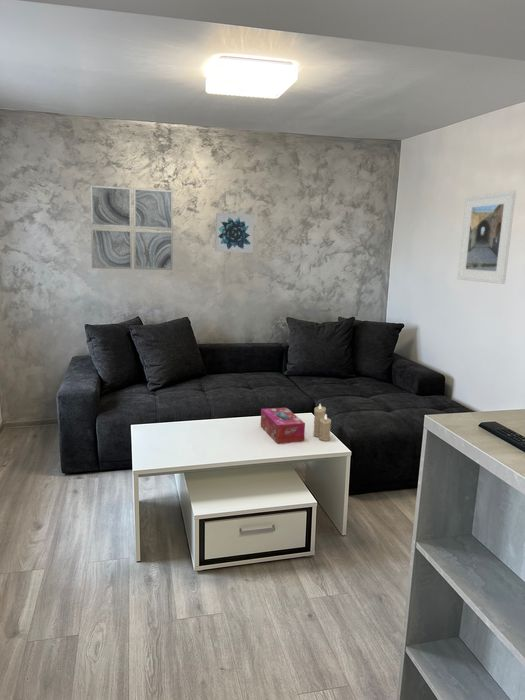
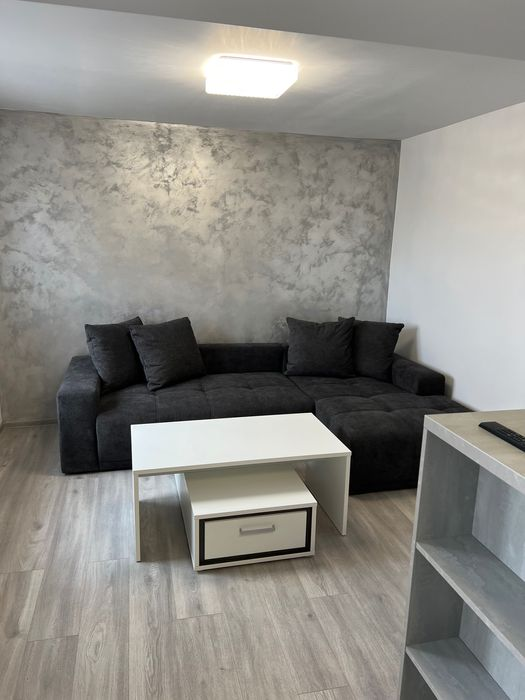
- tissue box [260,406,306,444]
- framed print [457,189,517,285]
- wall art [214,212,255,254]
- wall art [89,184,174,271]
- candle [312,403,332,442]
